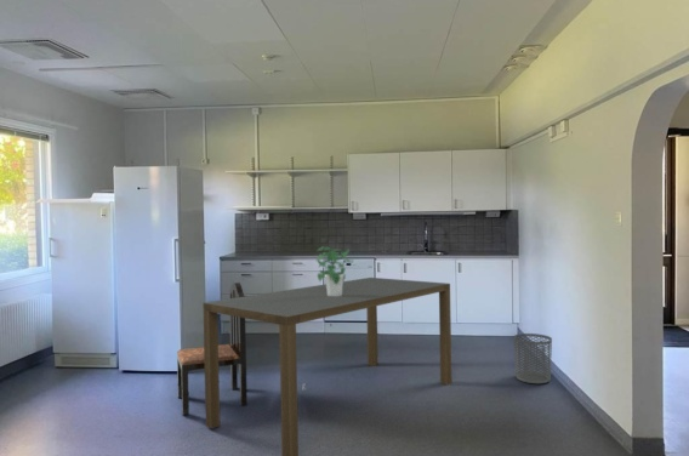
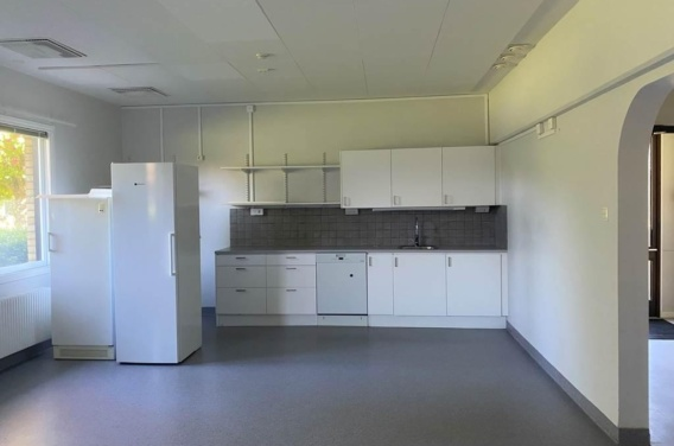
- waste bin [513,332,553,384]
- dining chair [176,281,249,416]
- dining table [203,277,452,456]
- potted plant [315,245,353,296]
